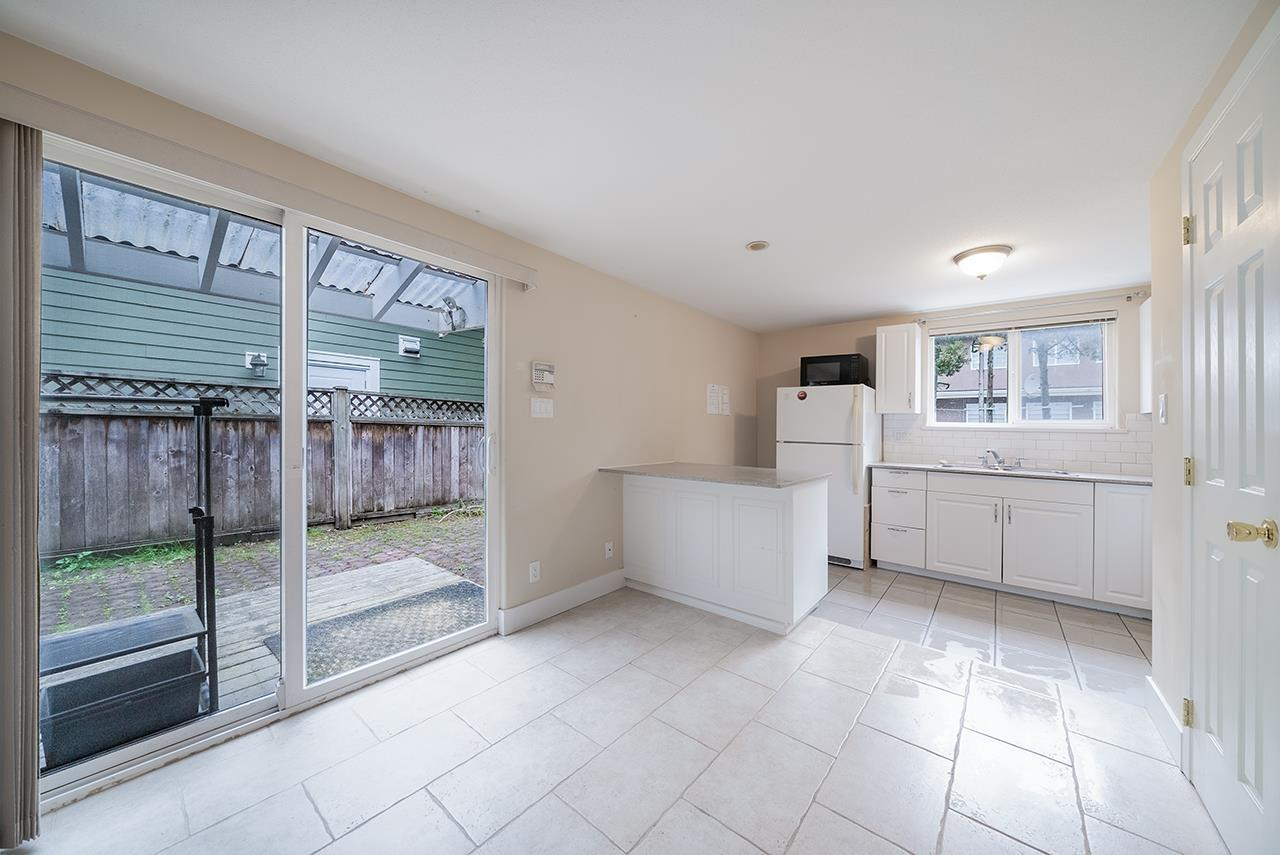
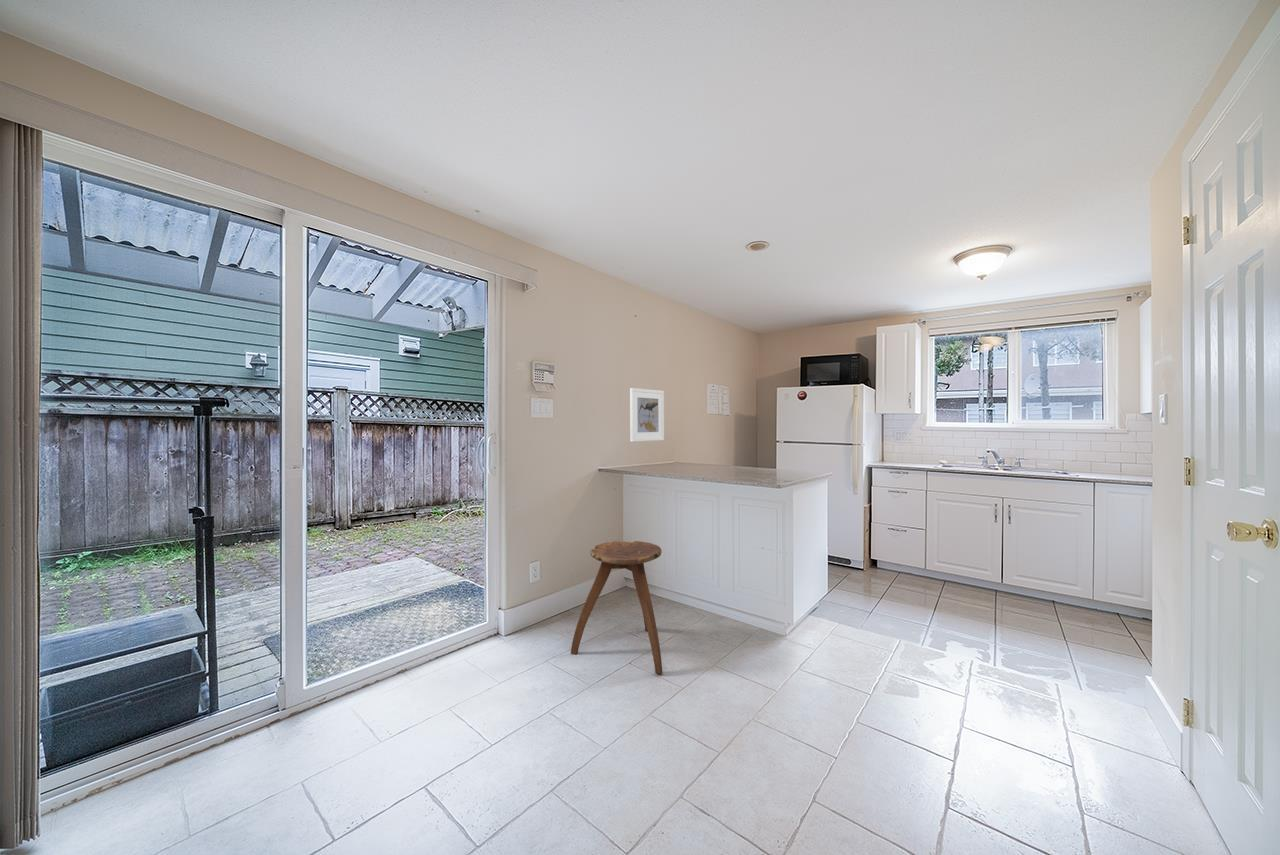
+ stool [570,540,663,676]
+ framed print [629,387,665,443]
